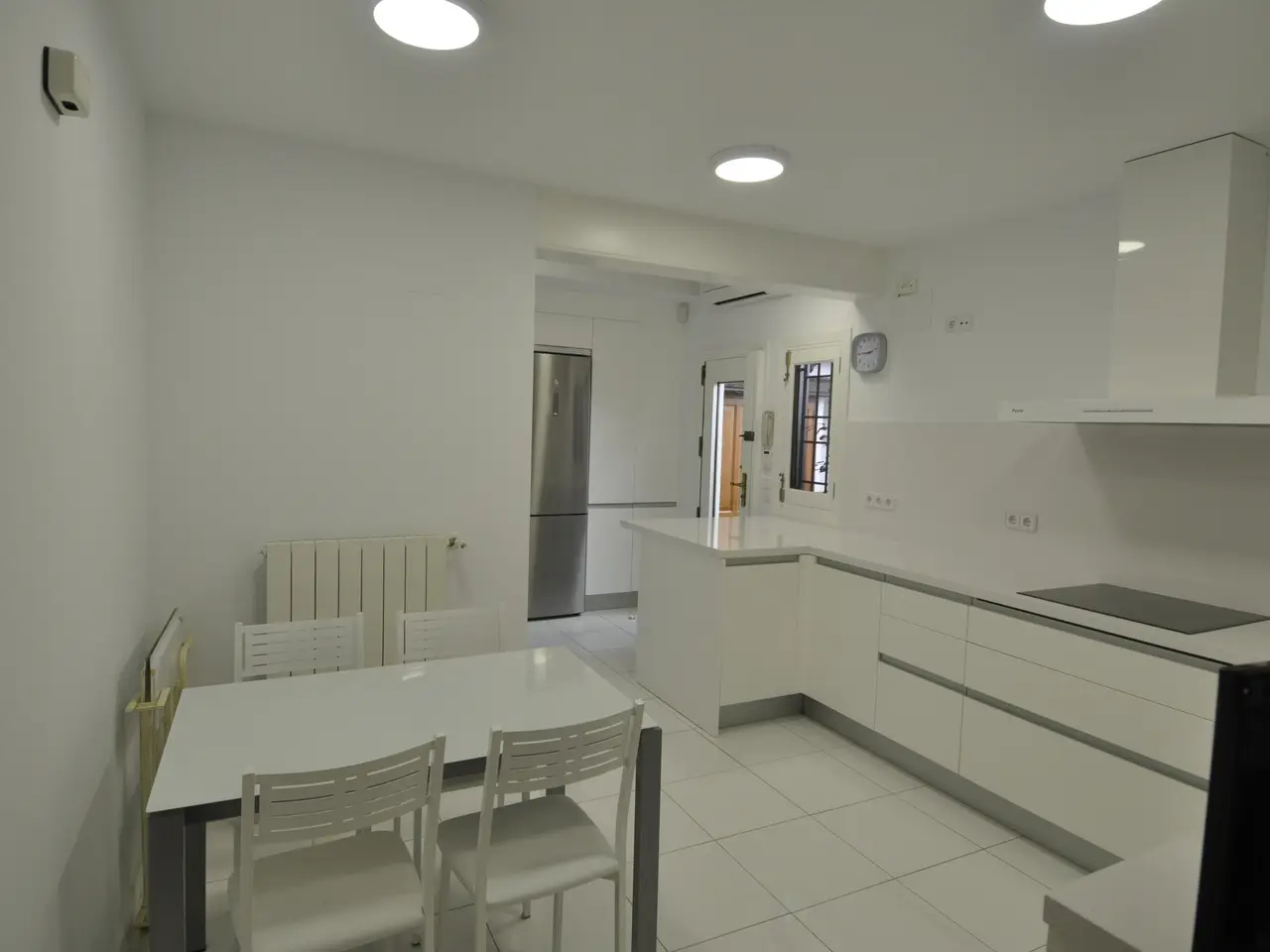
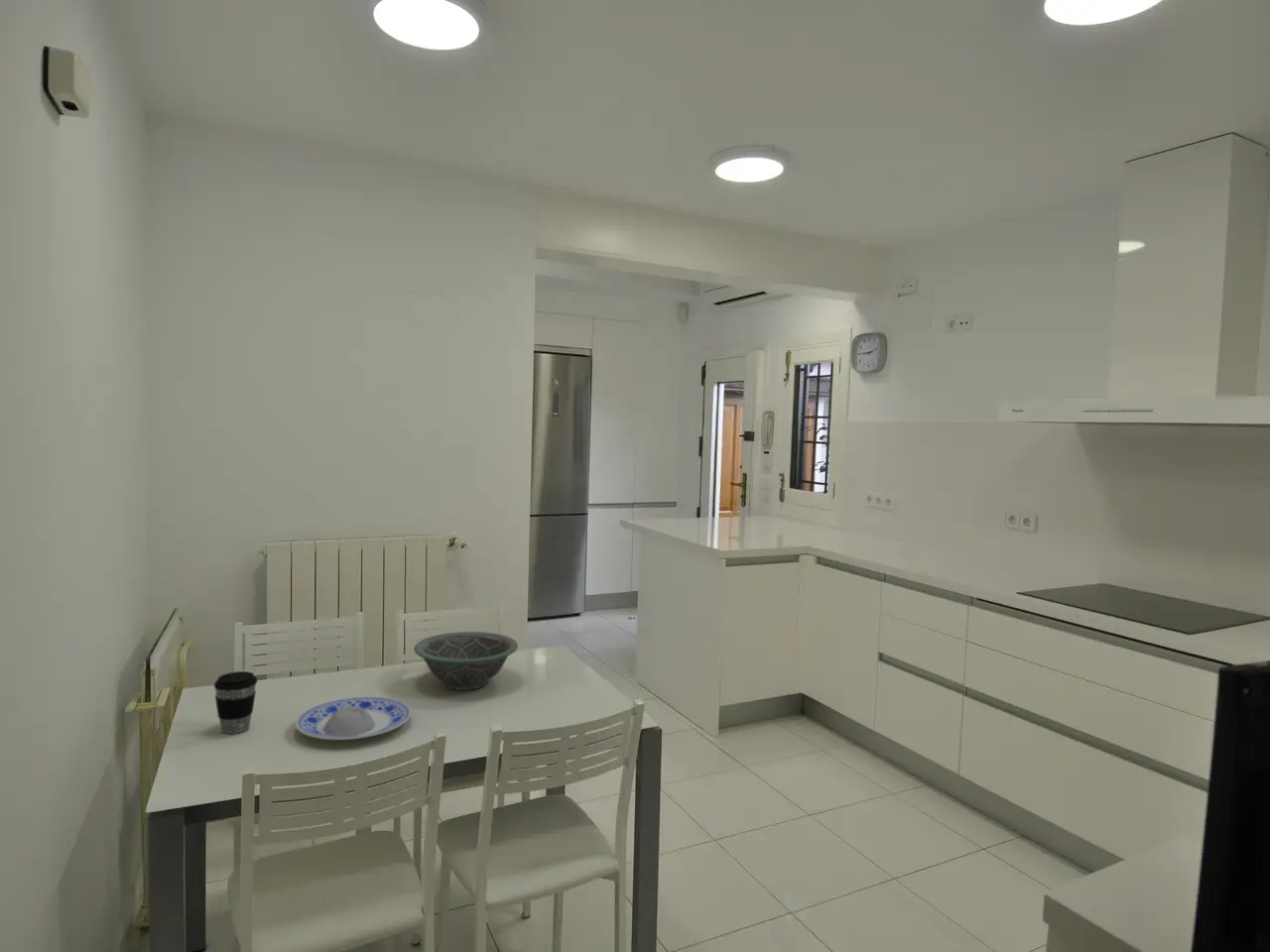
+ decorative bowl [413,631,519,691]
+ coffee cup [213,670,258,735]
+ plate [295,696,413,741]
